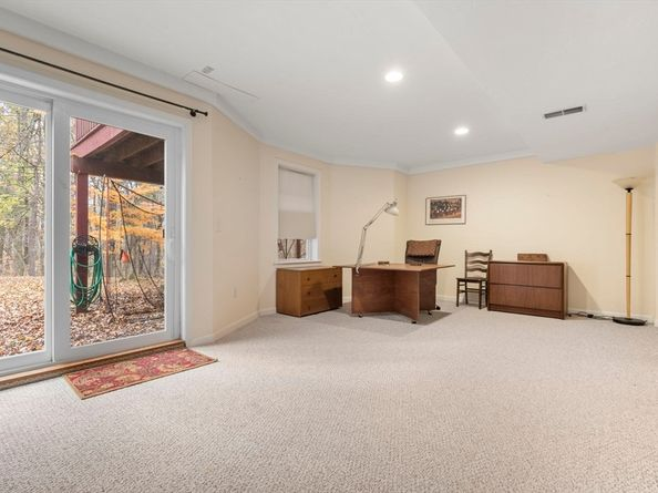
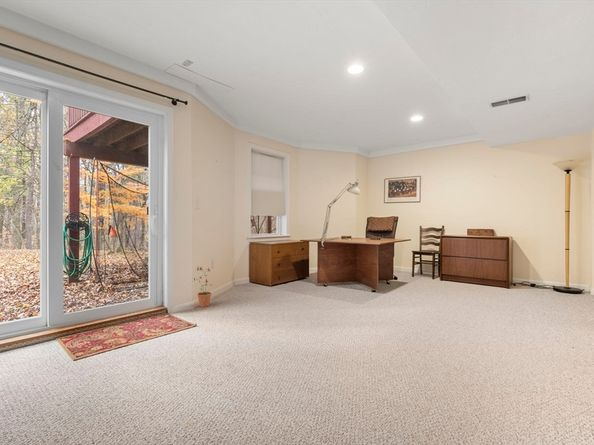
+ potted plant [193,266,214,308]
